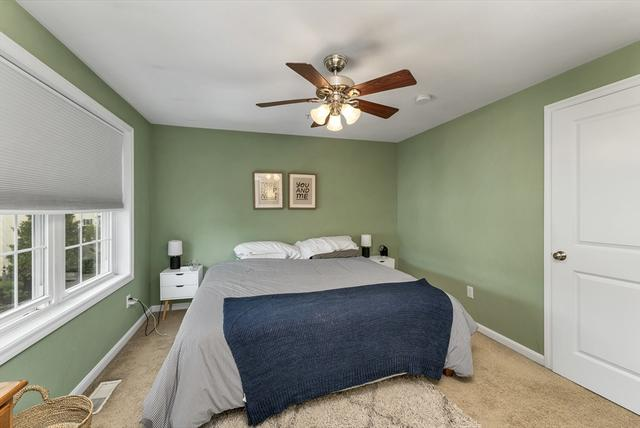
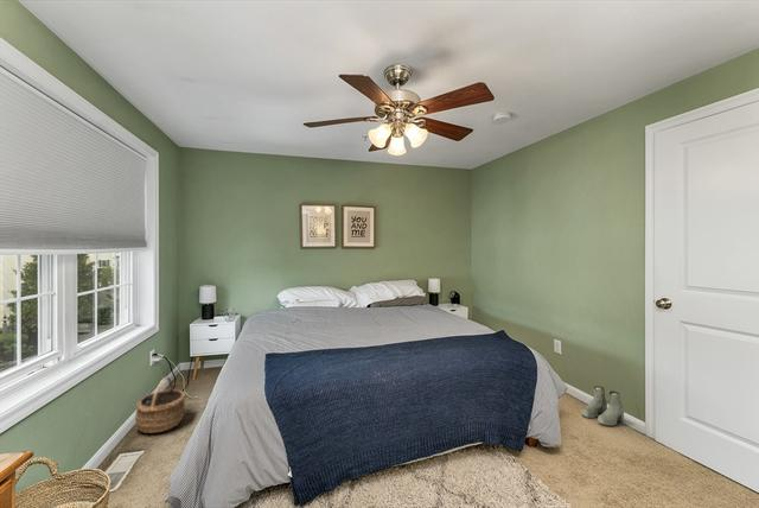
+ wicker basket [134,376,187,434]
+ boots [581,385,625,427]
